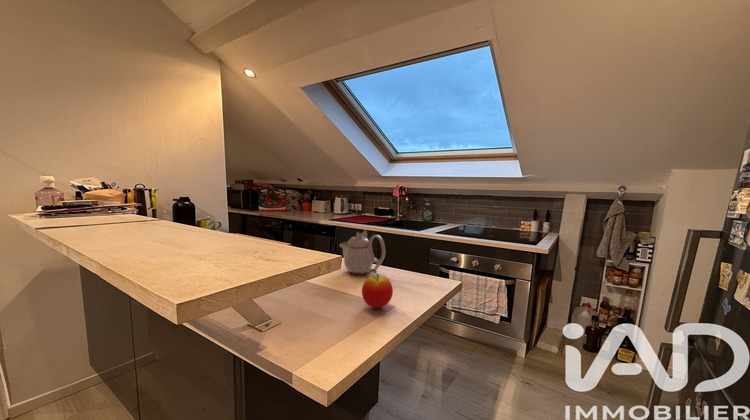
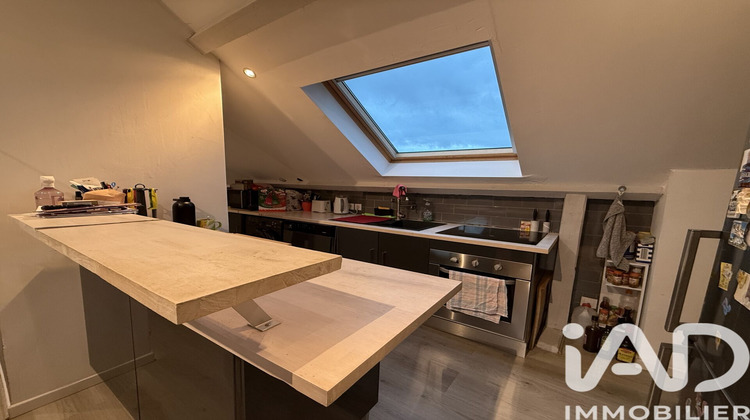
- apple [361,268,394,309]
- teapot [338,229,386,275]
